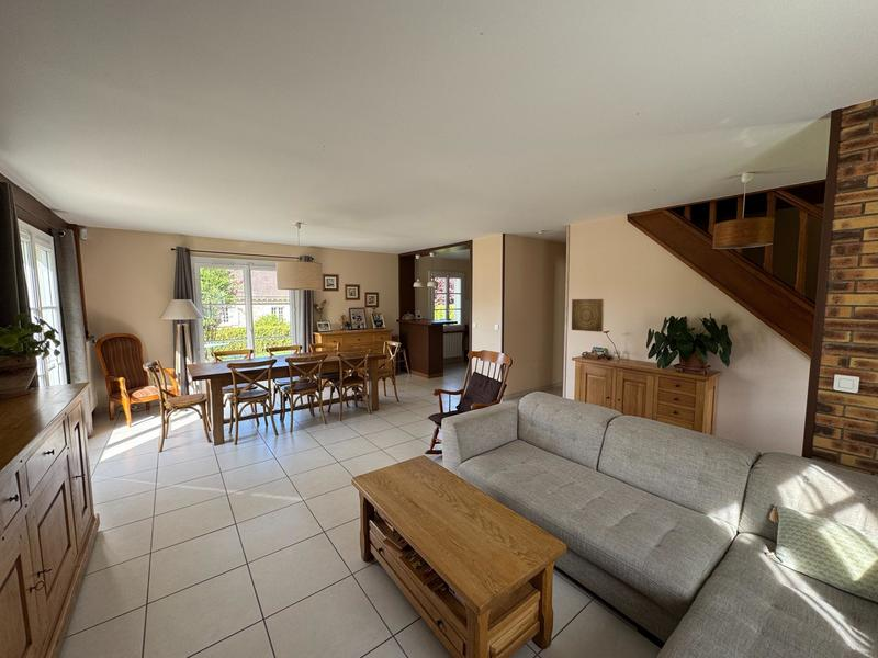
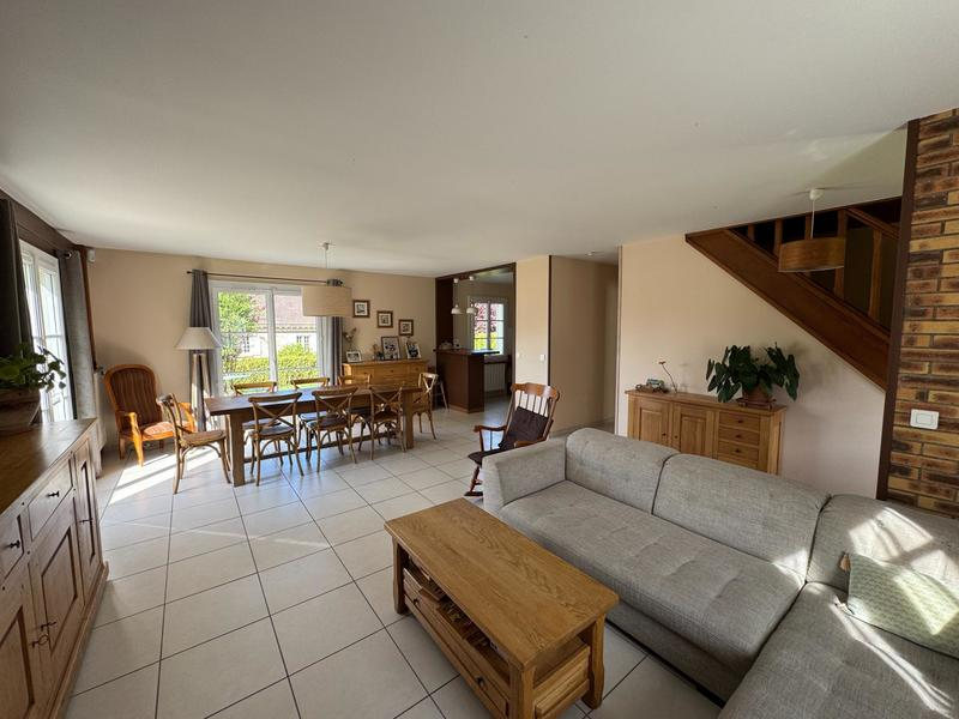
- wall art [571,298,605,333]
